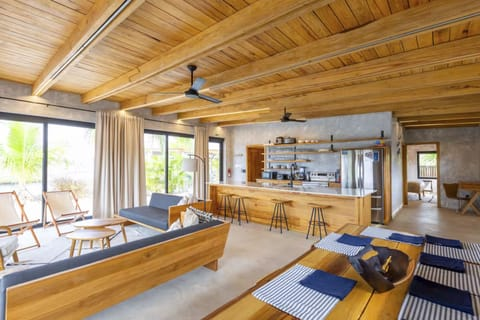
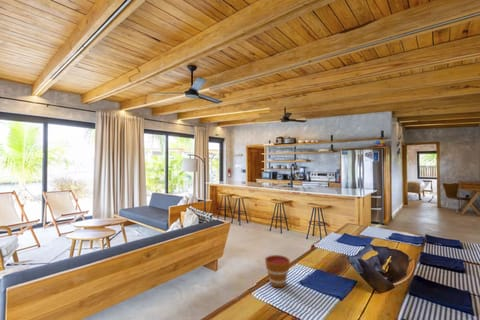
+ cup [264,254,291,288]
